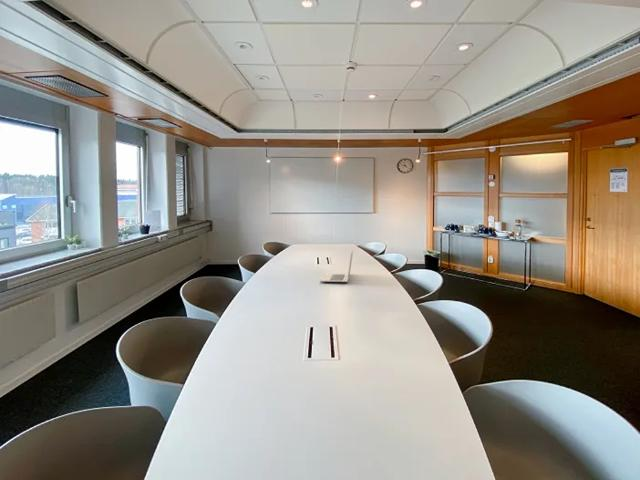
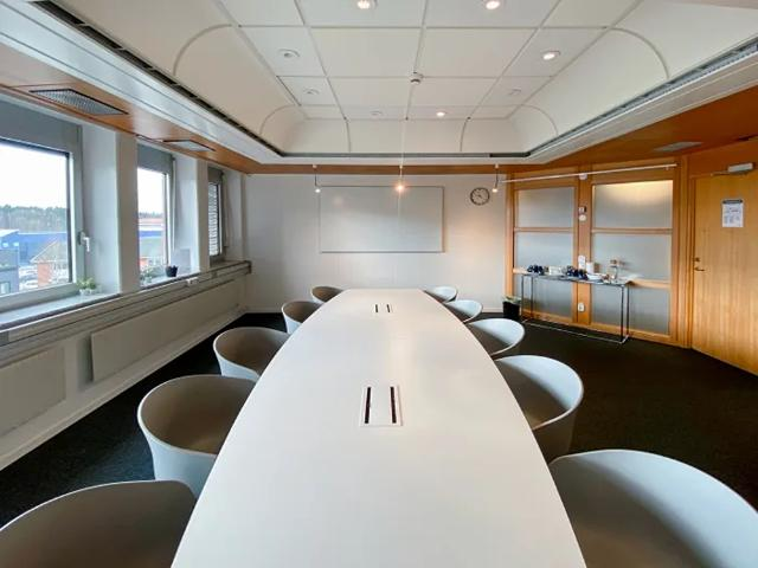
- laptop [319,249,354,283]
